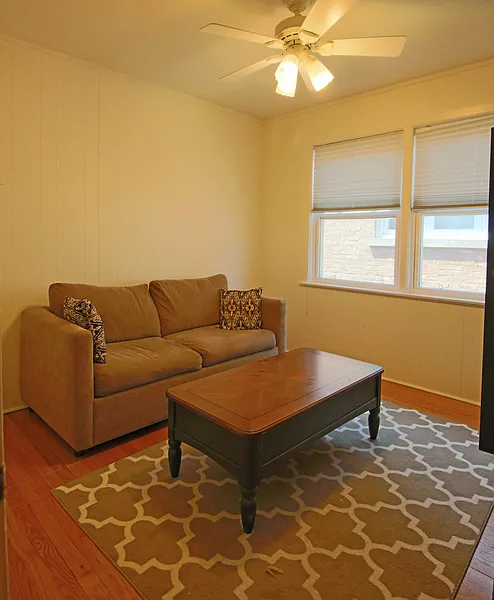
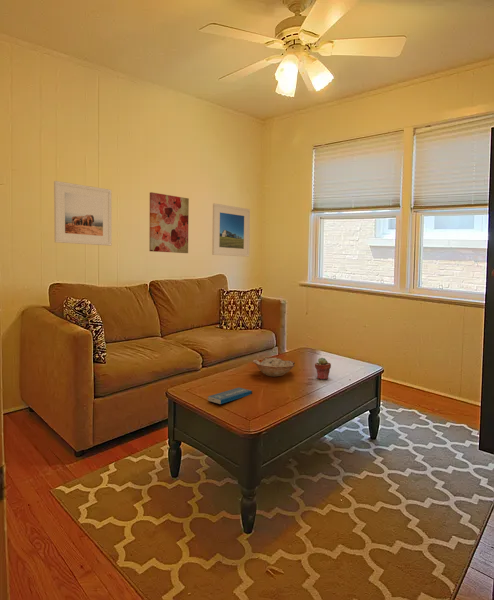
+ bowl [252,356,296,378]
+ potted succulent [314,357,332,380]
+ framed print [53,180,113,247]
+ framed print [211,202,251,258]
+ wall art [148,191,190,254]
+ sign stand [207,387,253,405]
